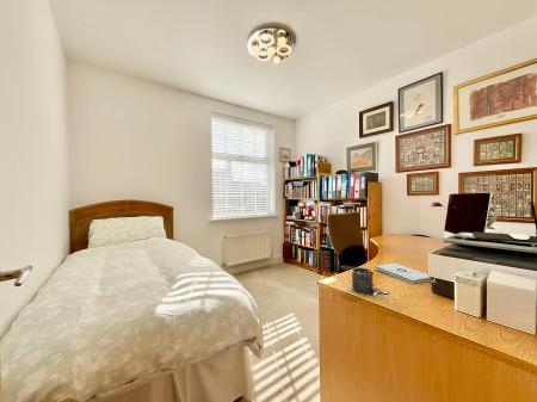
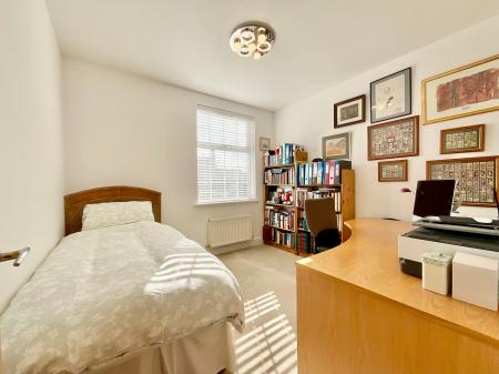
- notepad [375,262,431,285]
- paint can [351,266,390,297]
